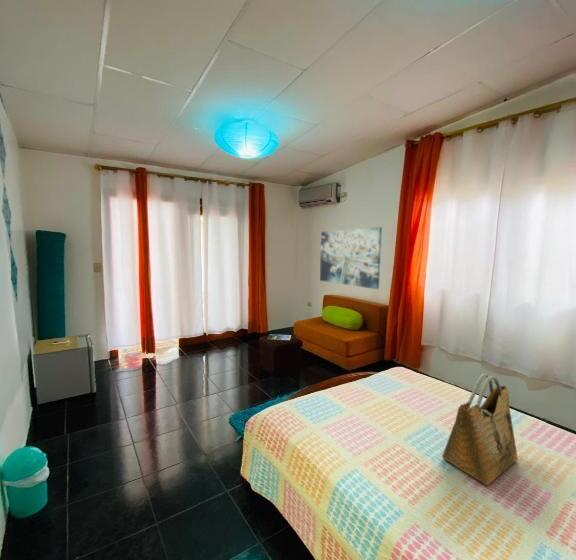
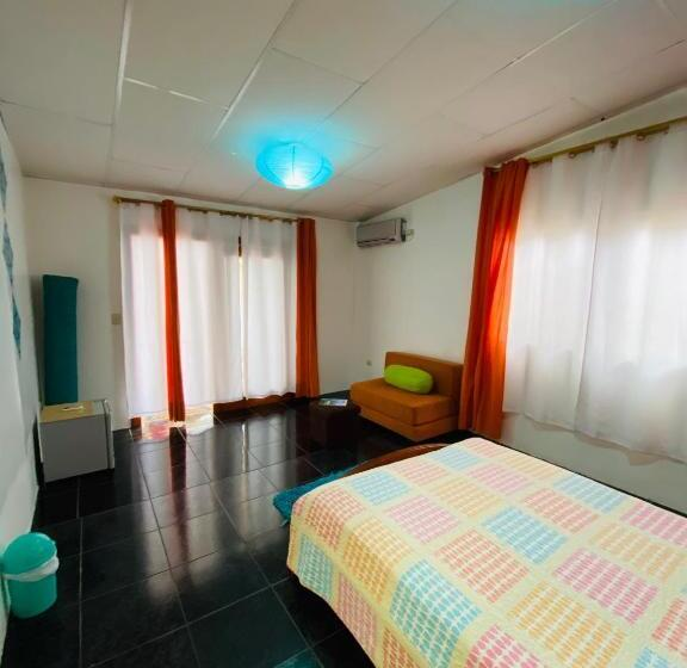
- grocery bag [441,372,519,486]
- wall art [319,226,383,290]
